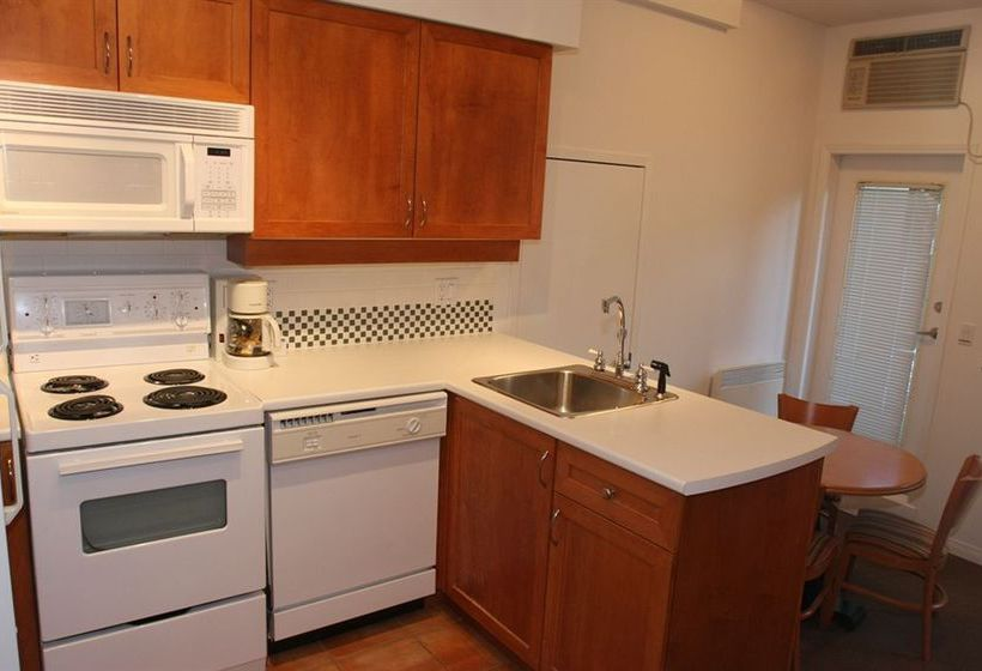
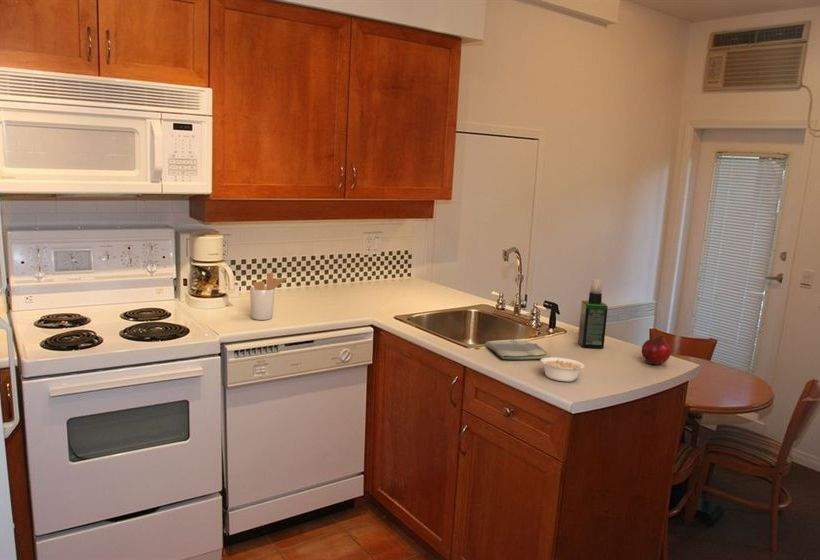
+ legume [539,356,586,383]
+ dish towel [484,338,551,361]
+ spray bottle [577,278,609,349]
+ utensil holder [249,271,288,321]
+ fruit [641,335,672,365]
